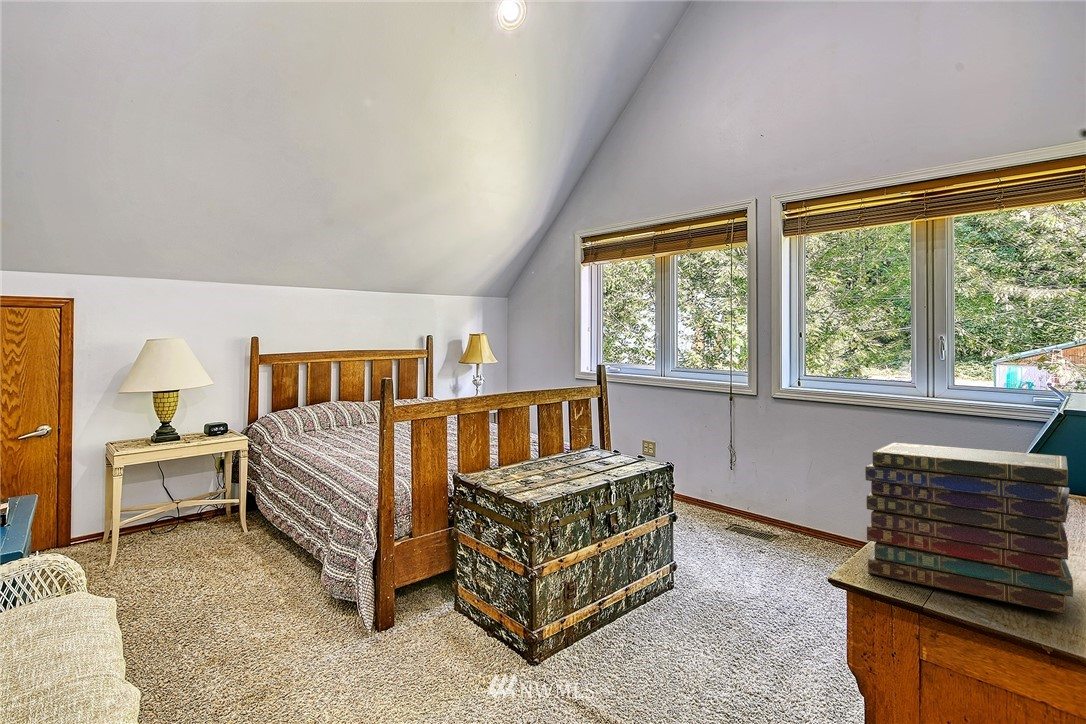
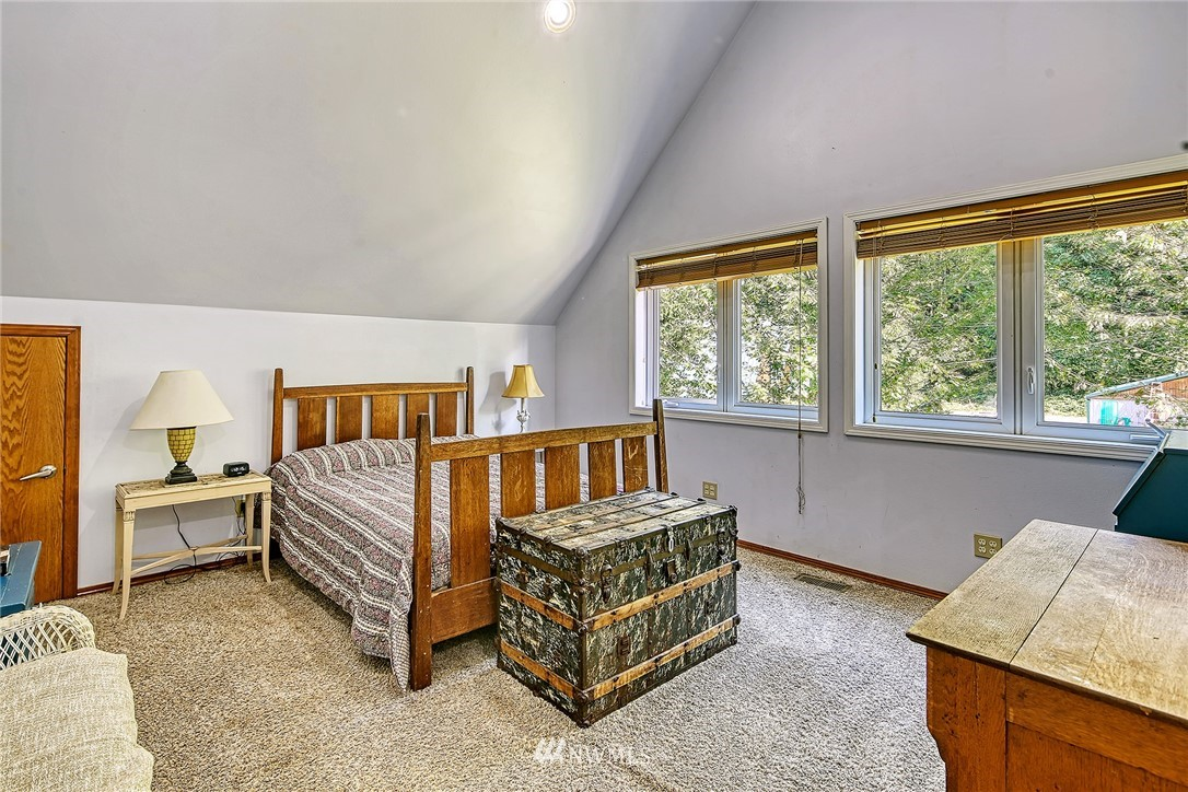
- book stack [864,442,1074,615]
